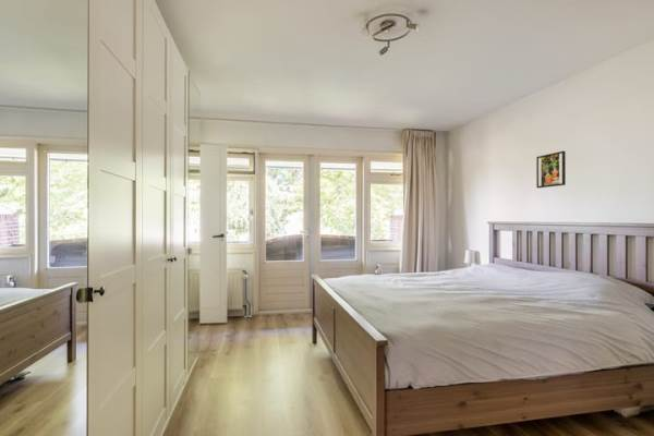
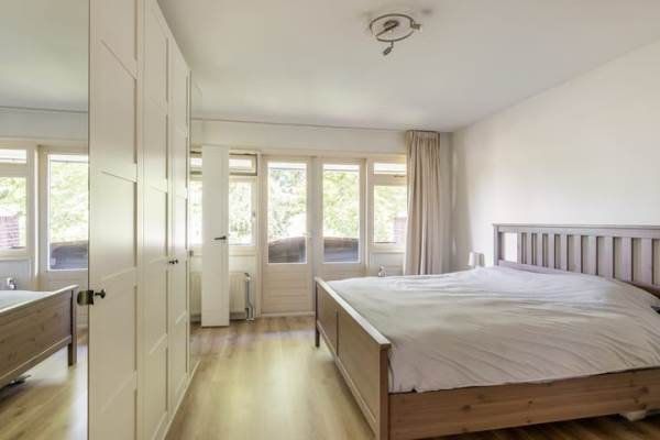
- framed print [535,150,567,189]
